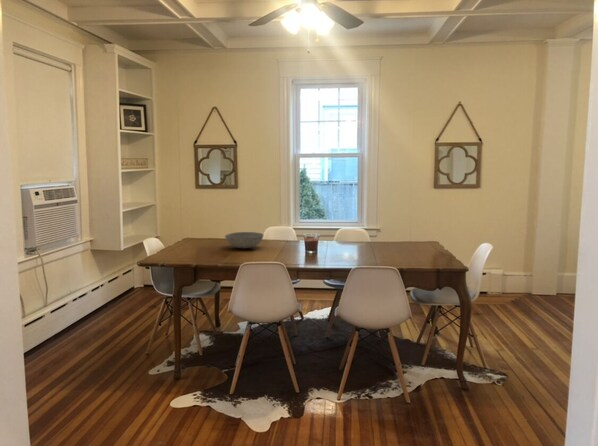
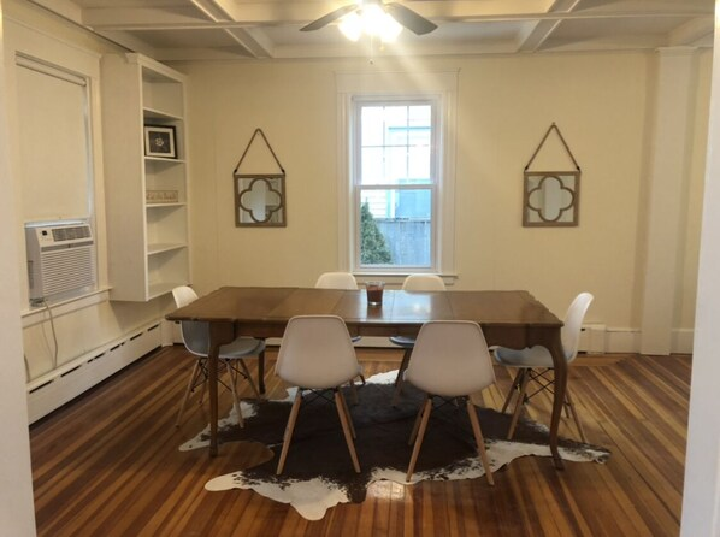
- bowl [224,231,265,250]
